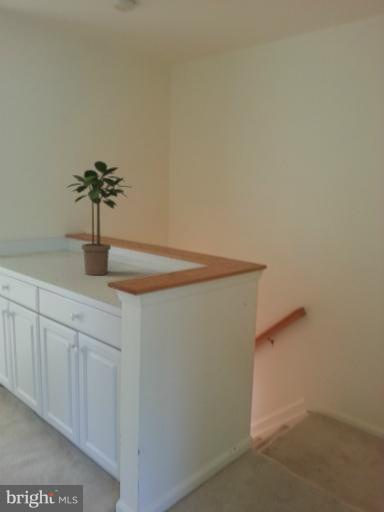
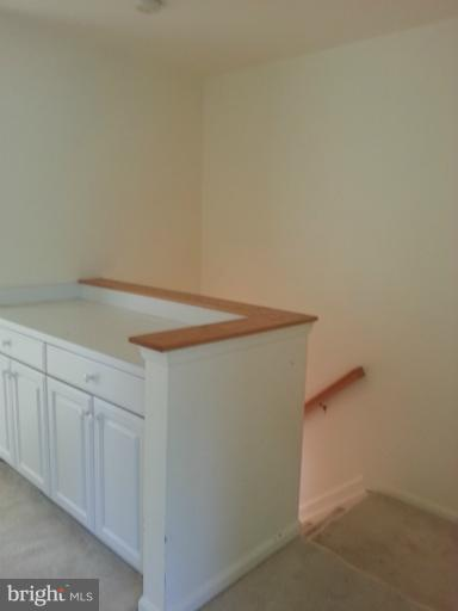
- potted plant [67,160,134,276]
